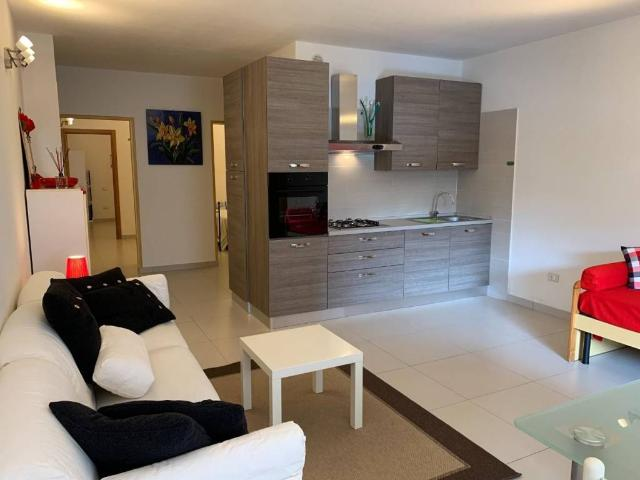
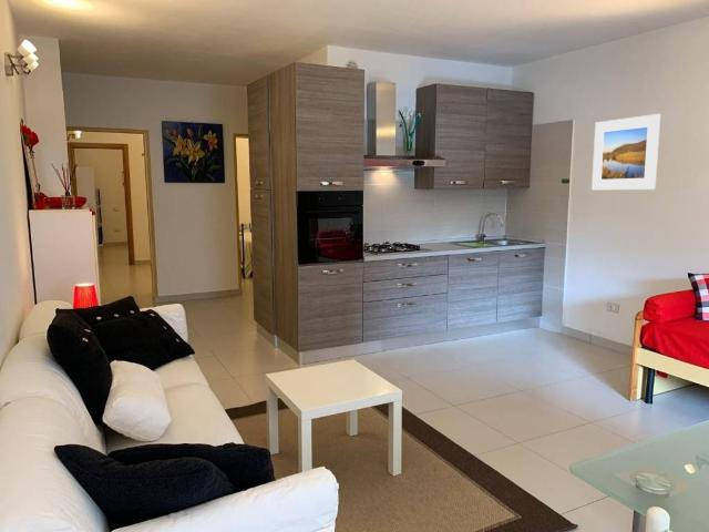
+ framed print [590,113,661,191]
